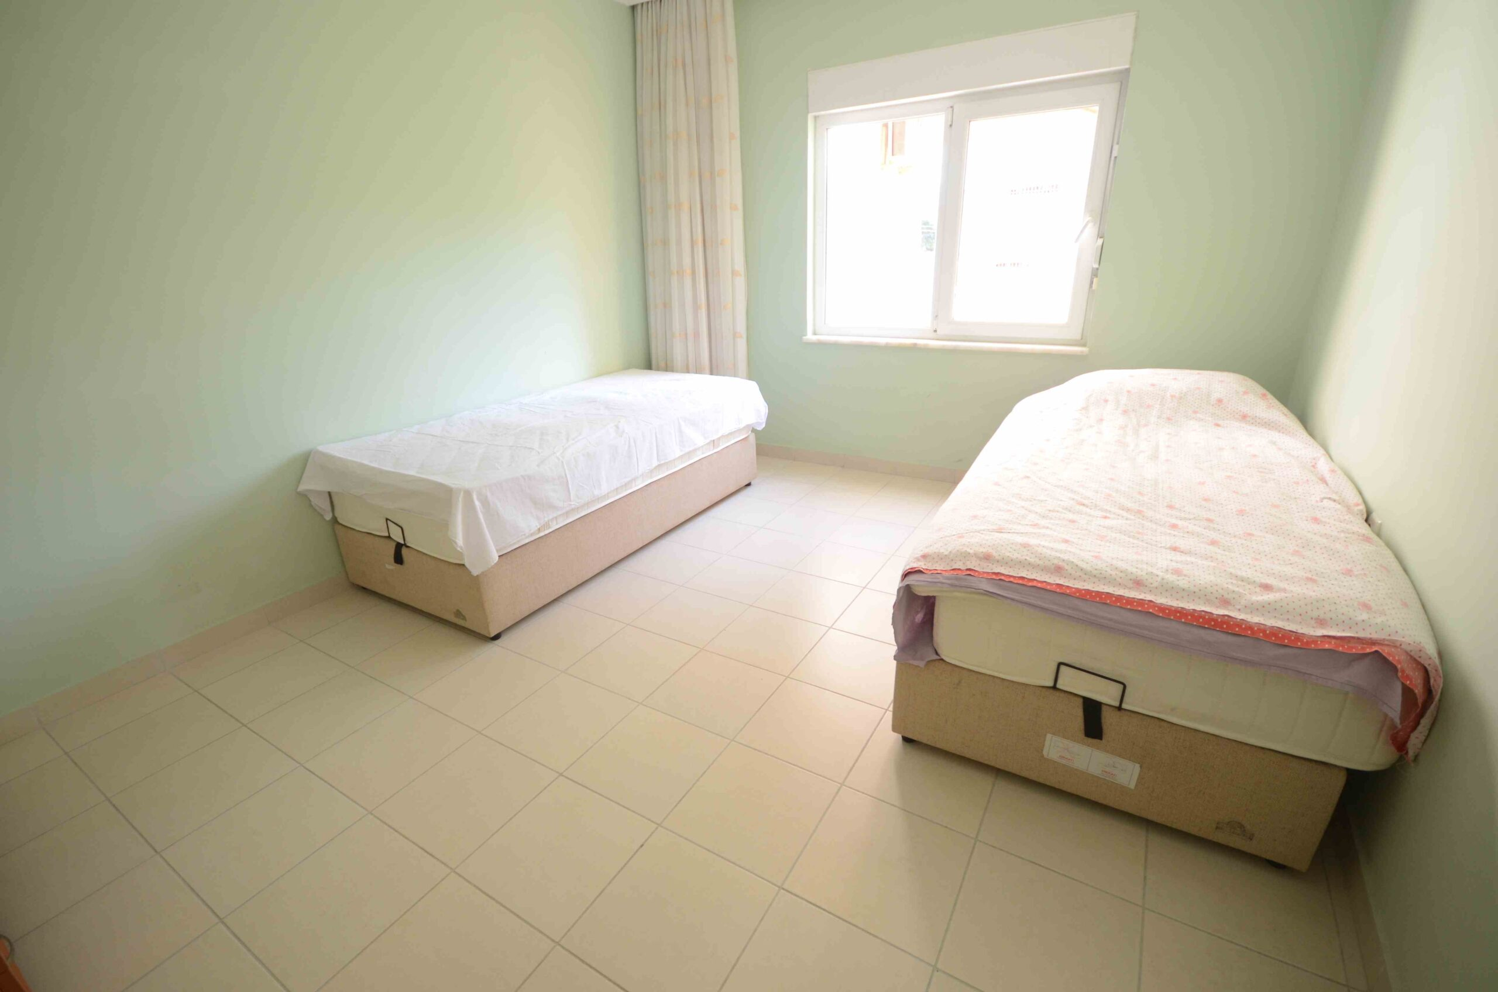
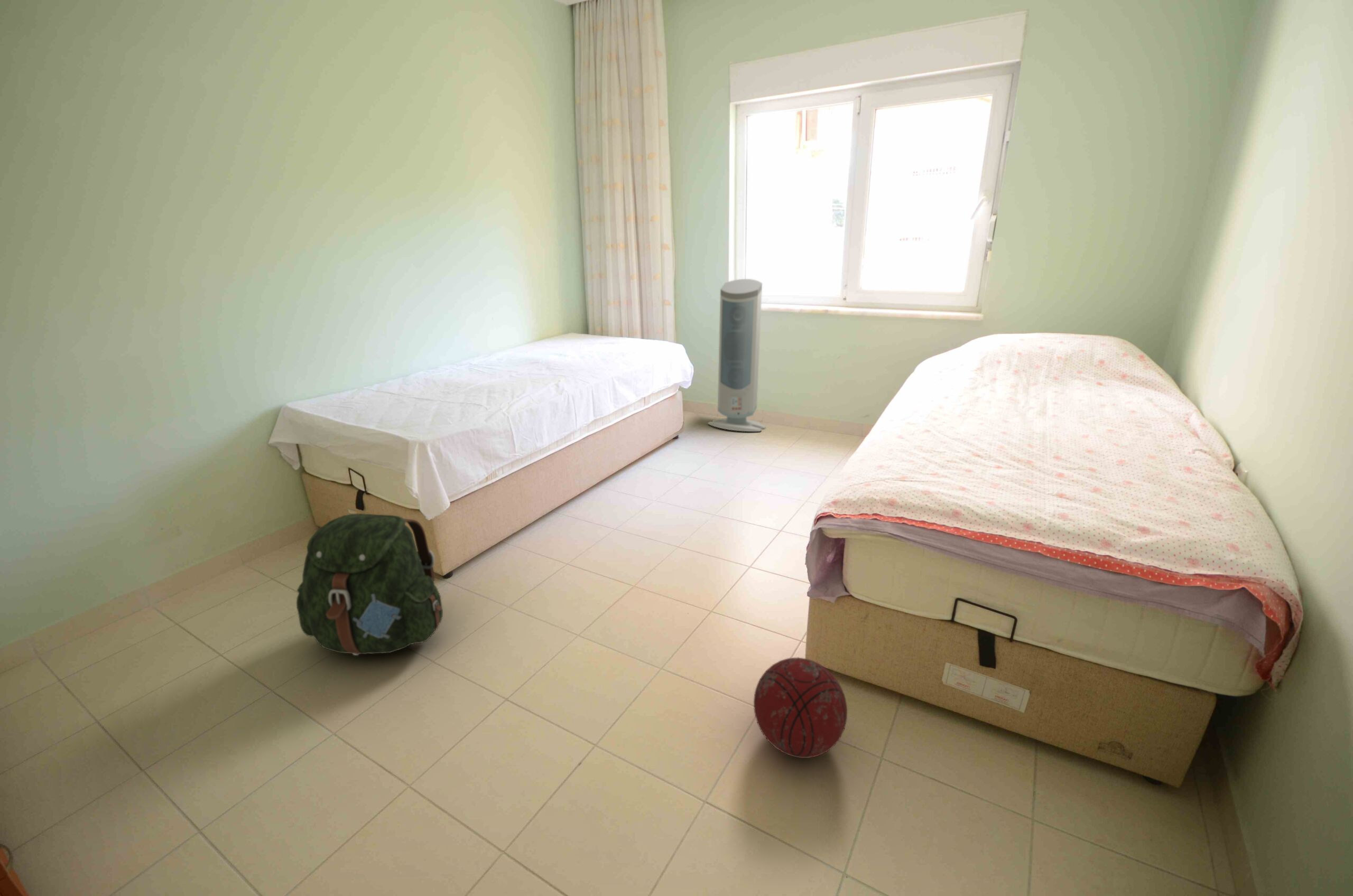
+ backpack [296,513,443,656]
+ air purifier [707,278,766,432]
+ ball [753,657,848,759]
